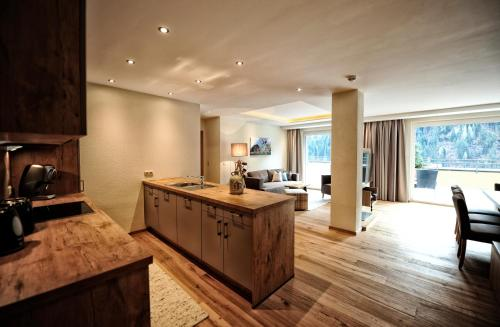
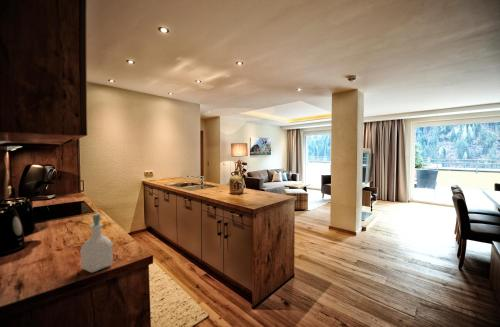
+ soap bottle [80,213,114,273]
